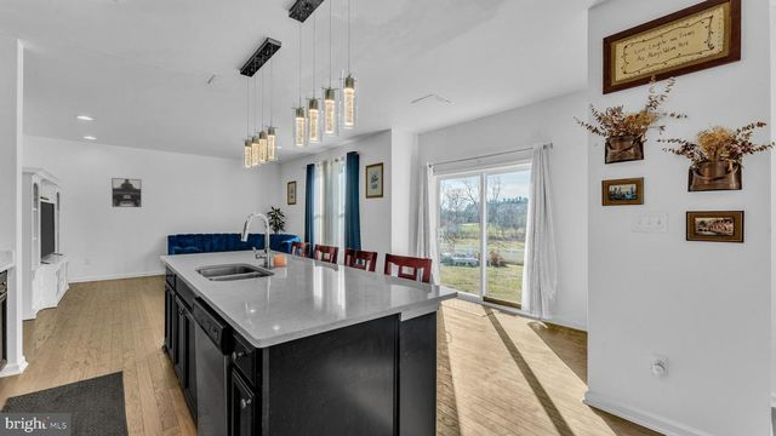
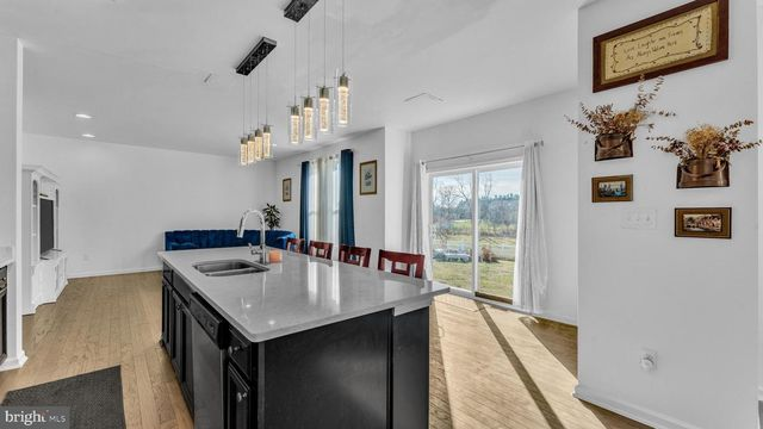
- wall art [110,177,142,208]
